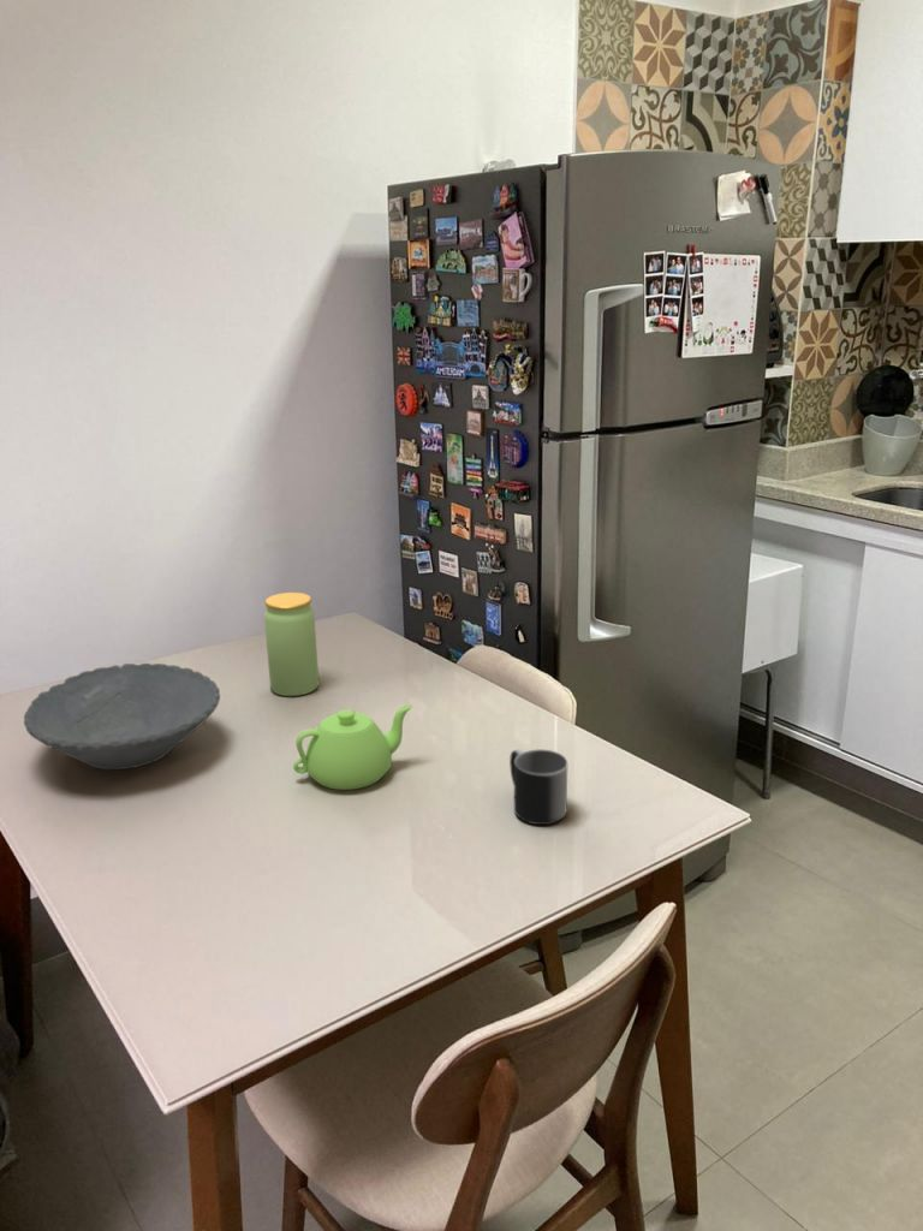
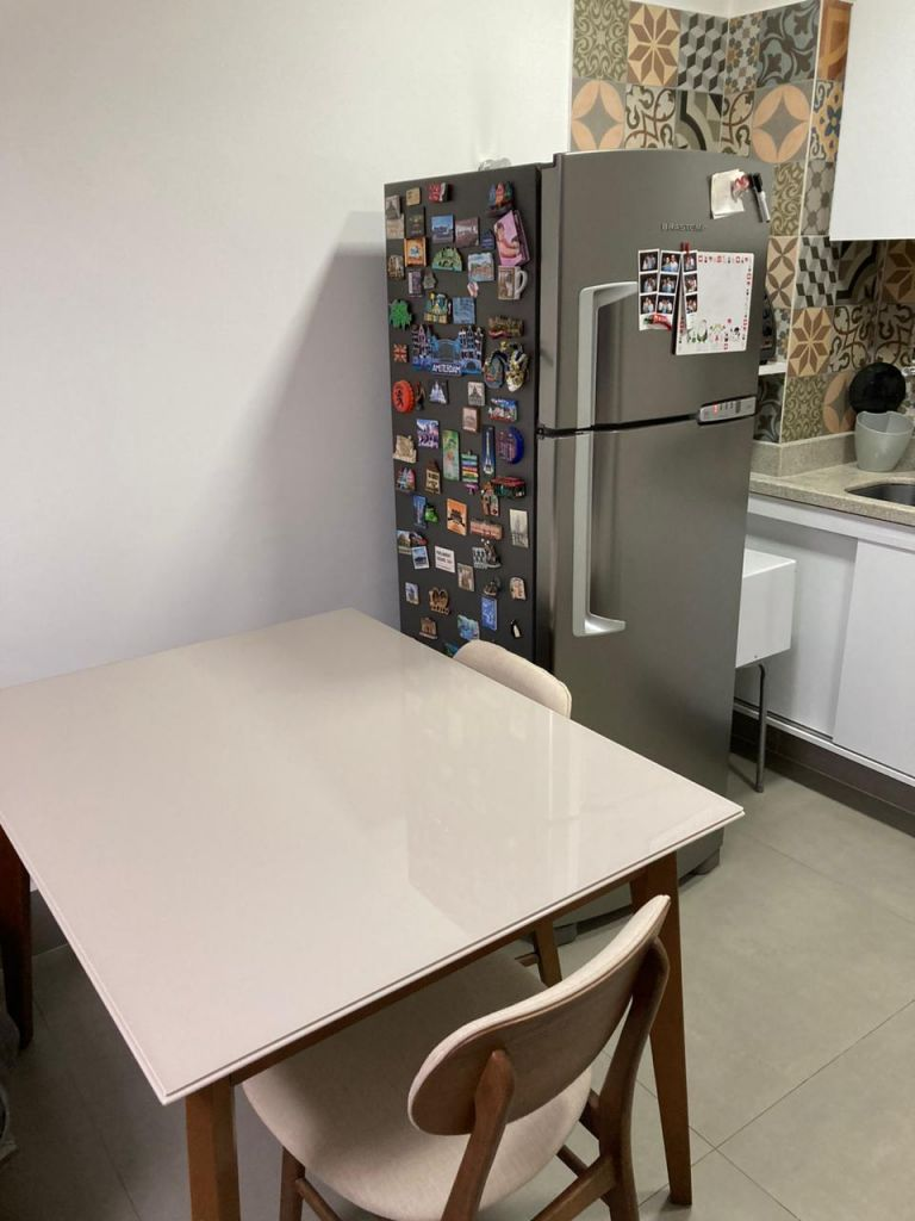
- teapot [292,703,415,791]
- jar [263,591,320,697]
- mug [508,748,568,826]
- bowl [23,662,221,771]
